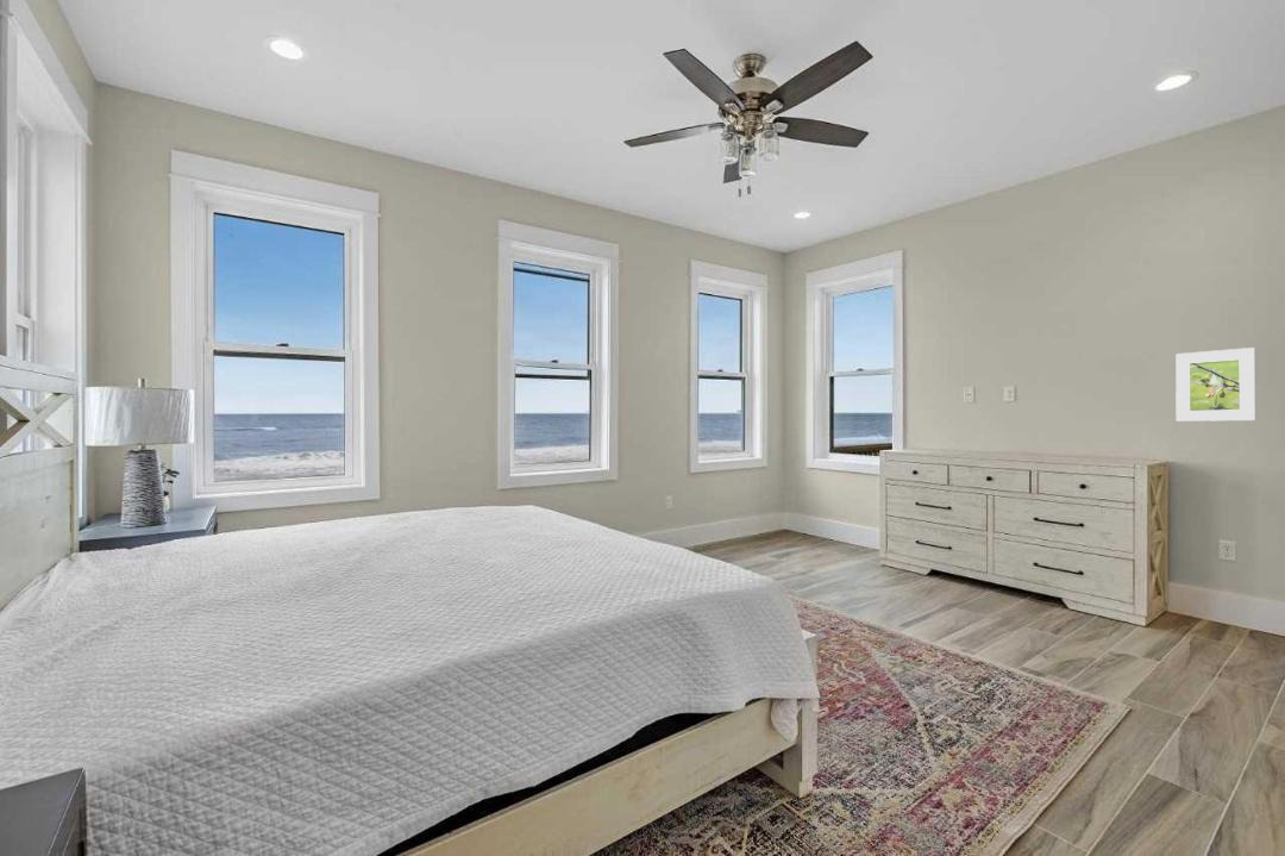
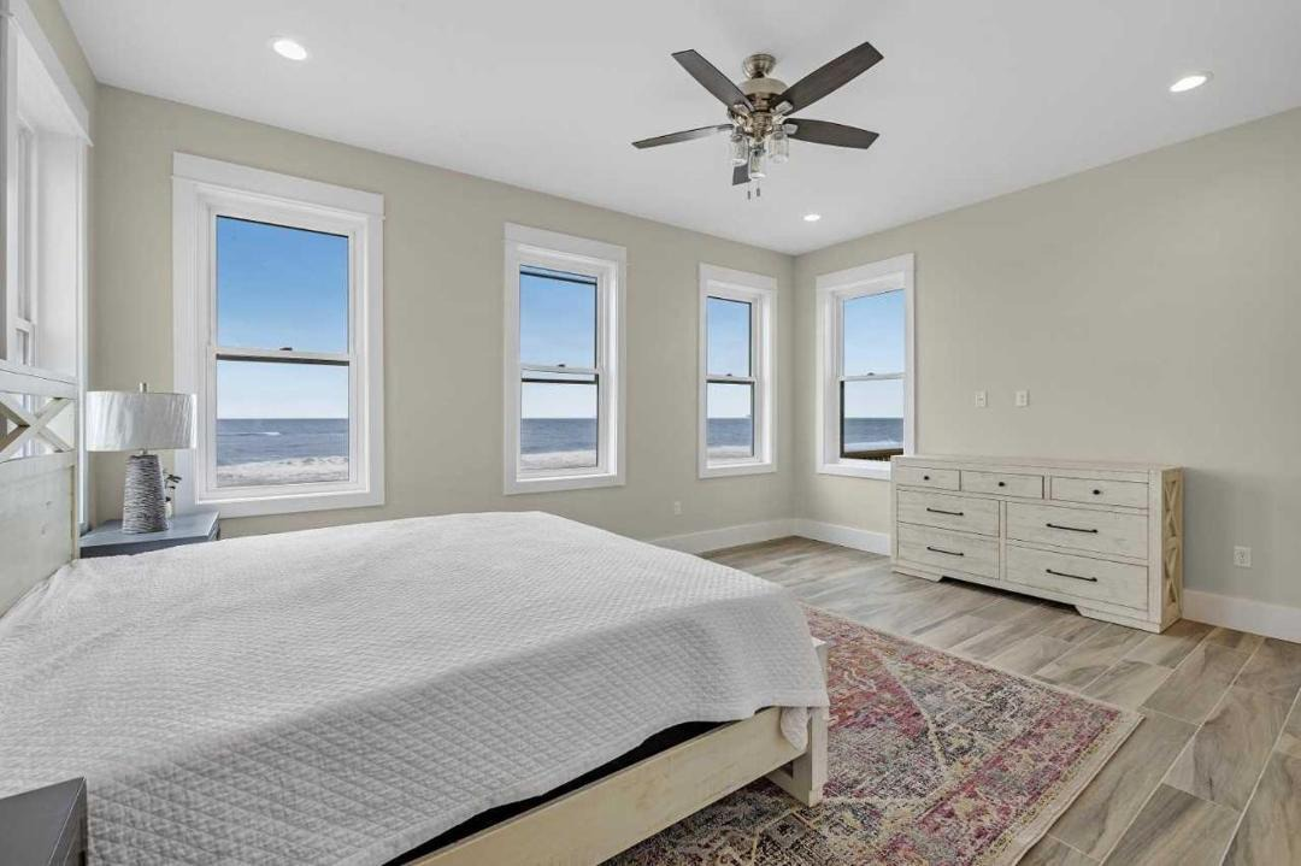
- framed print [1174,346,1256,423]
